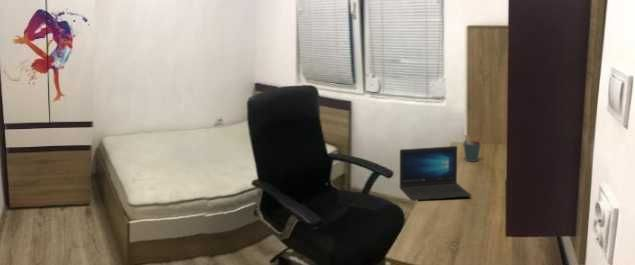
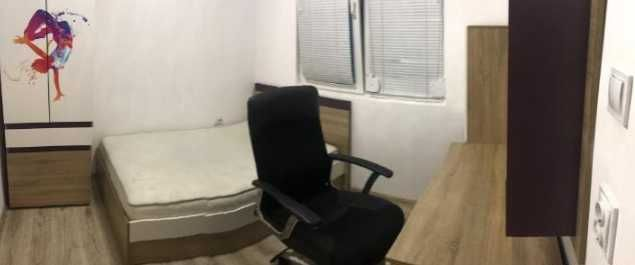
- laptop [399,145,472,202]
- pen holder [462,134,482,163]
